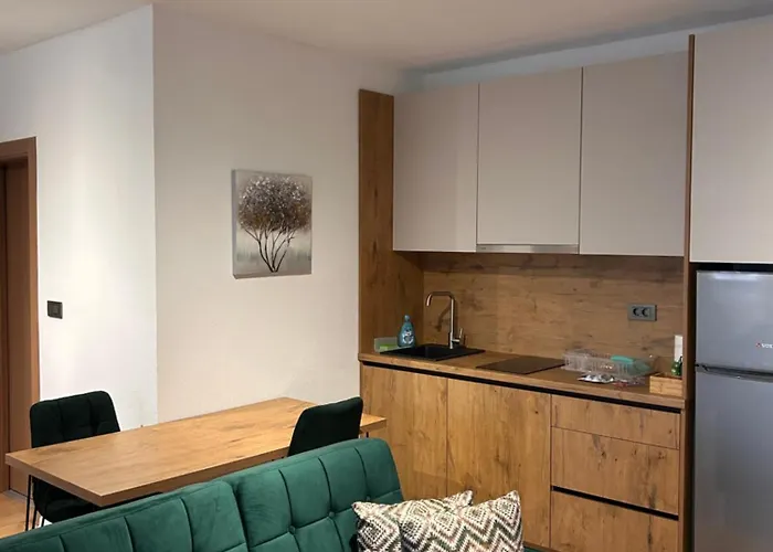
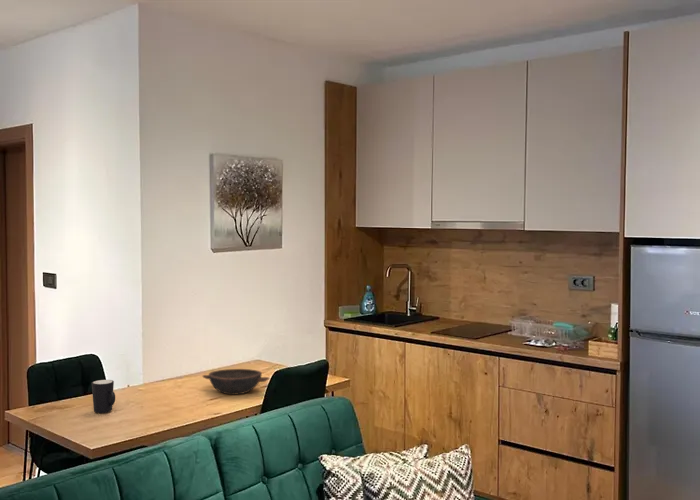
+ bowl [202,368,270,395]
+ mug [91,379,116,414]
